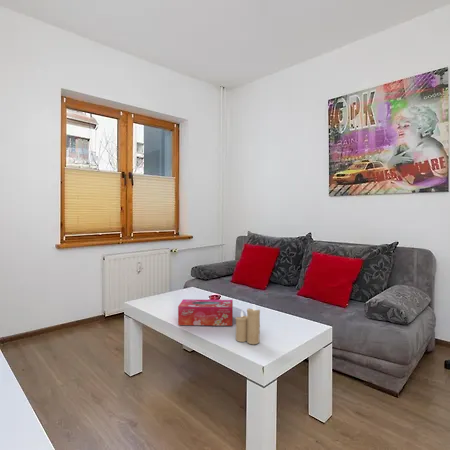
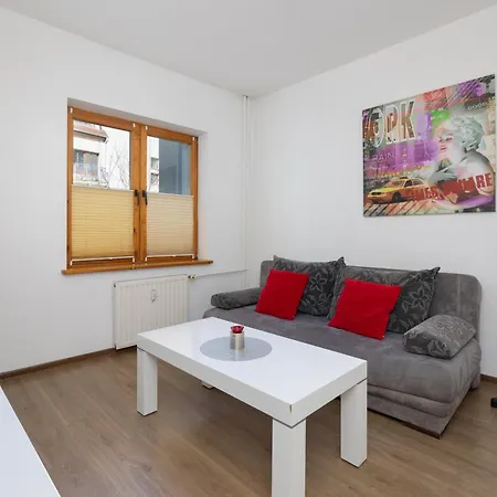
- tissue box [177,298,234,327]
- candle [235,304,261,345]
